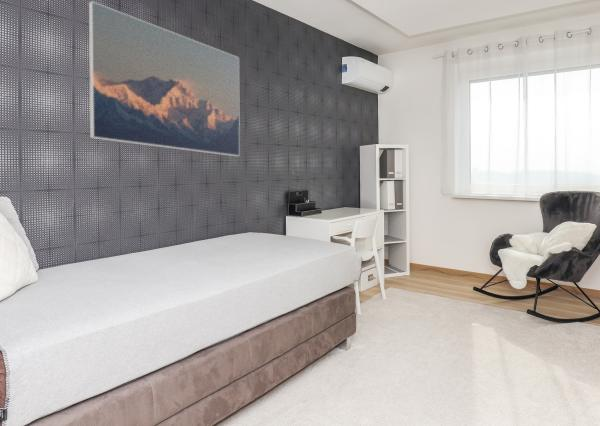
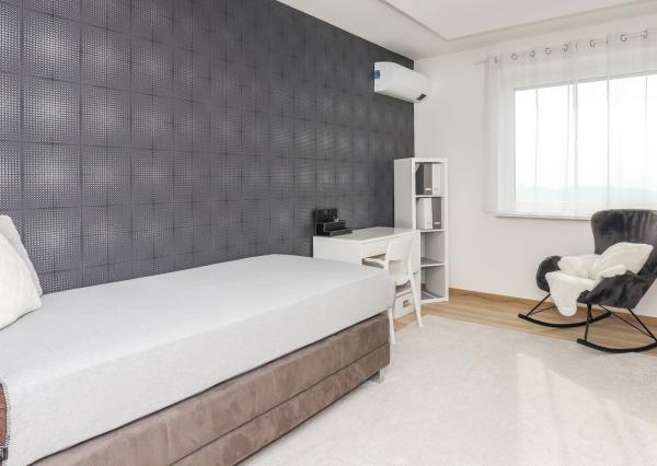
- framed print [88,0,241,157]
